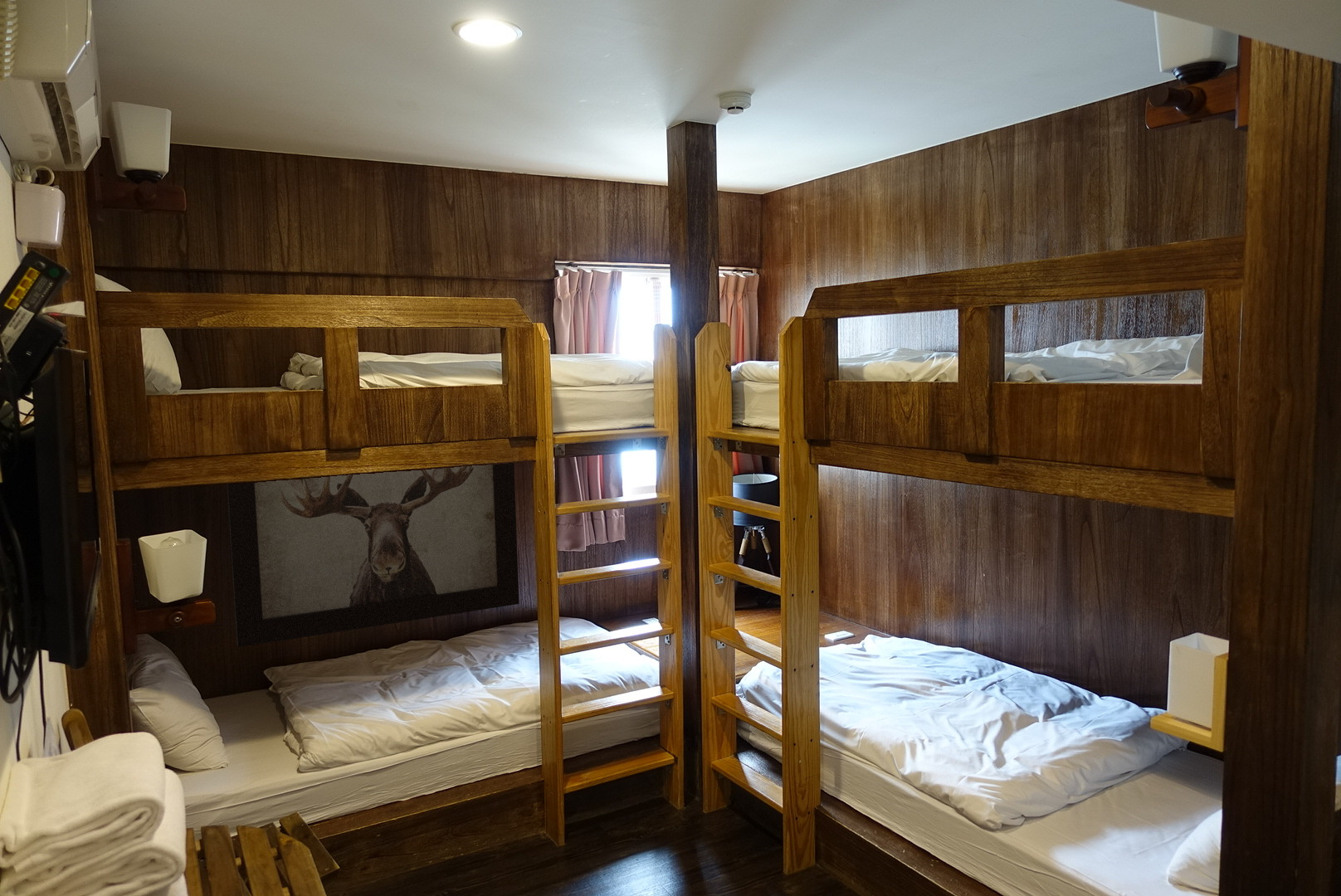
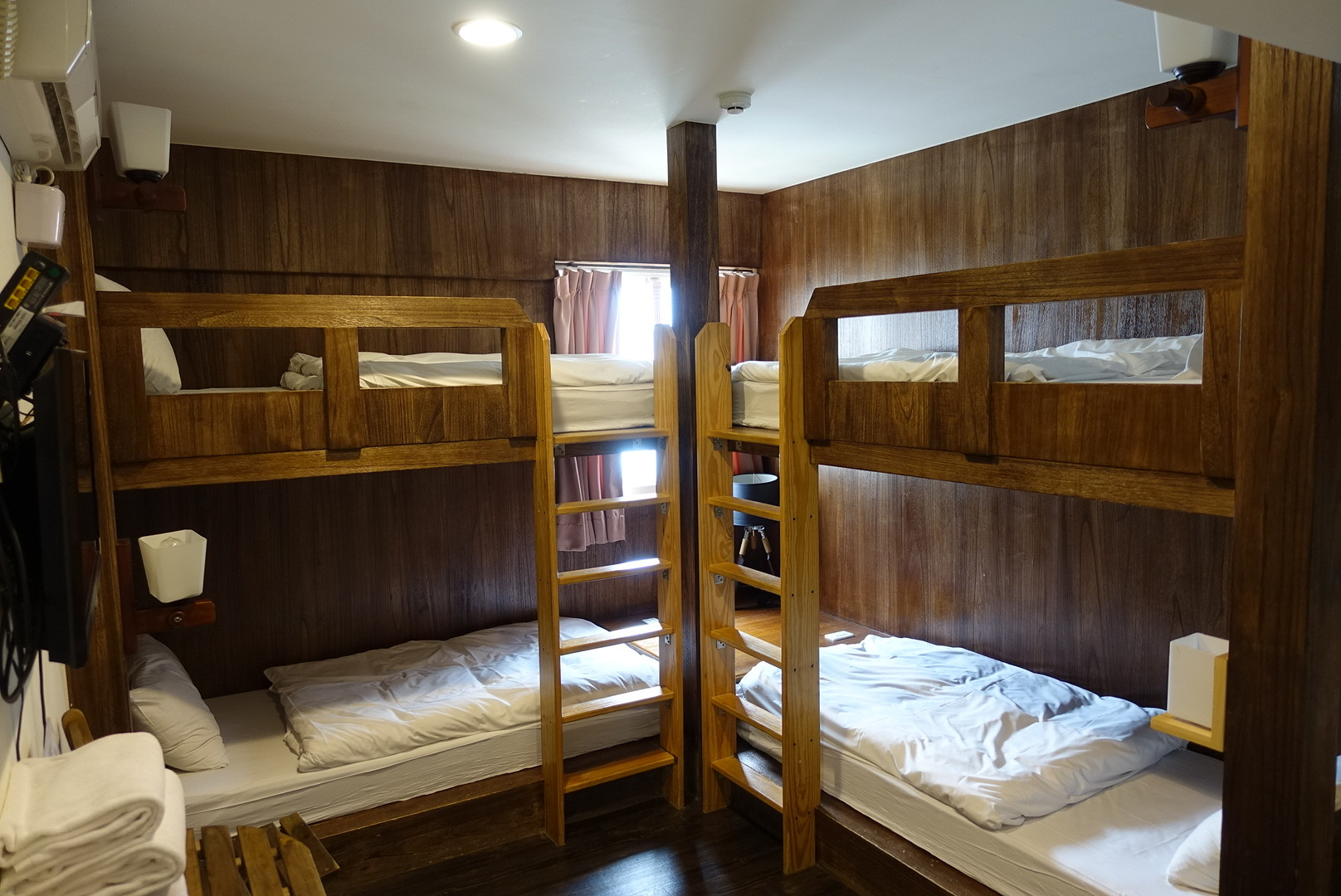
- wall art [227,463,520,648]
